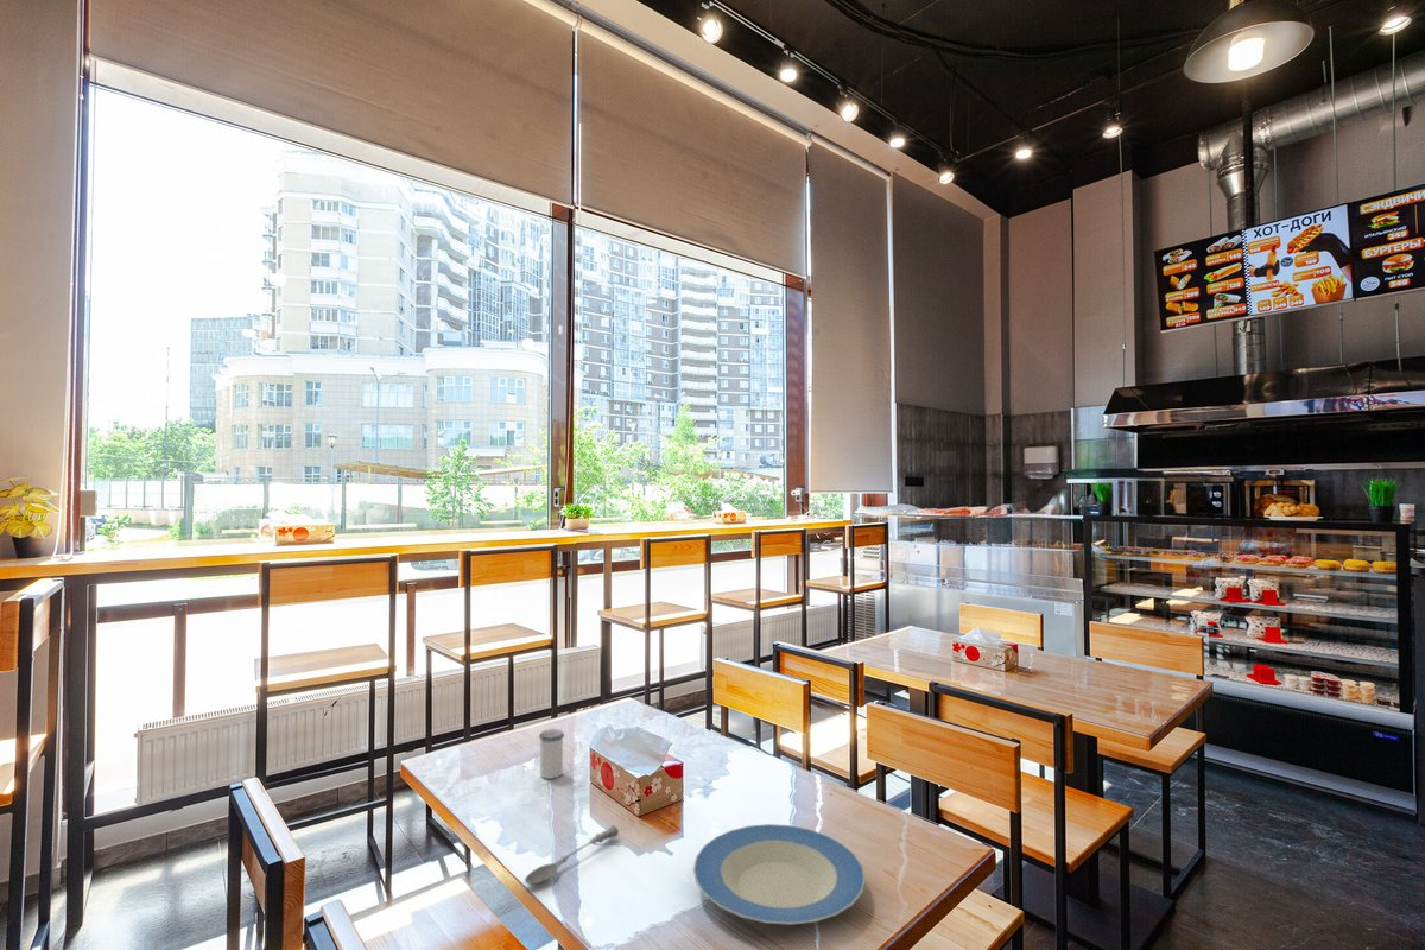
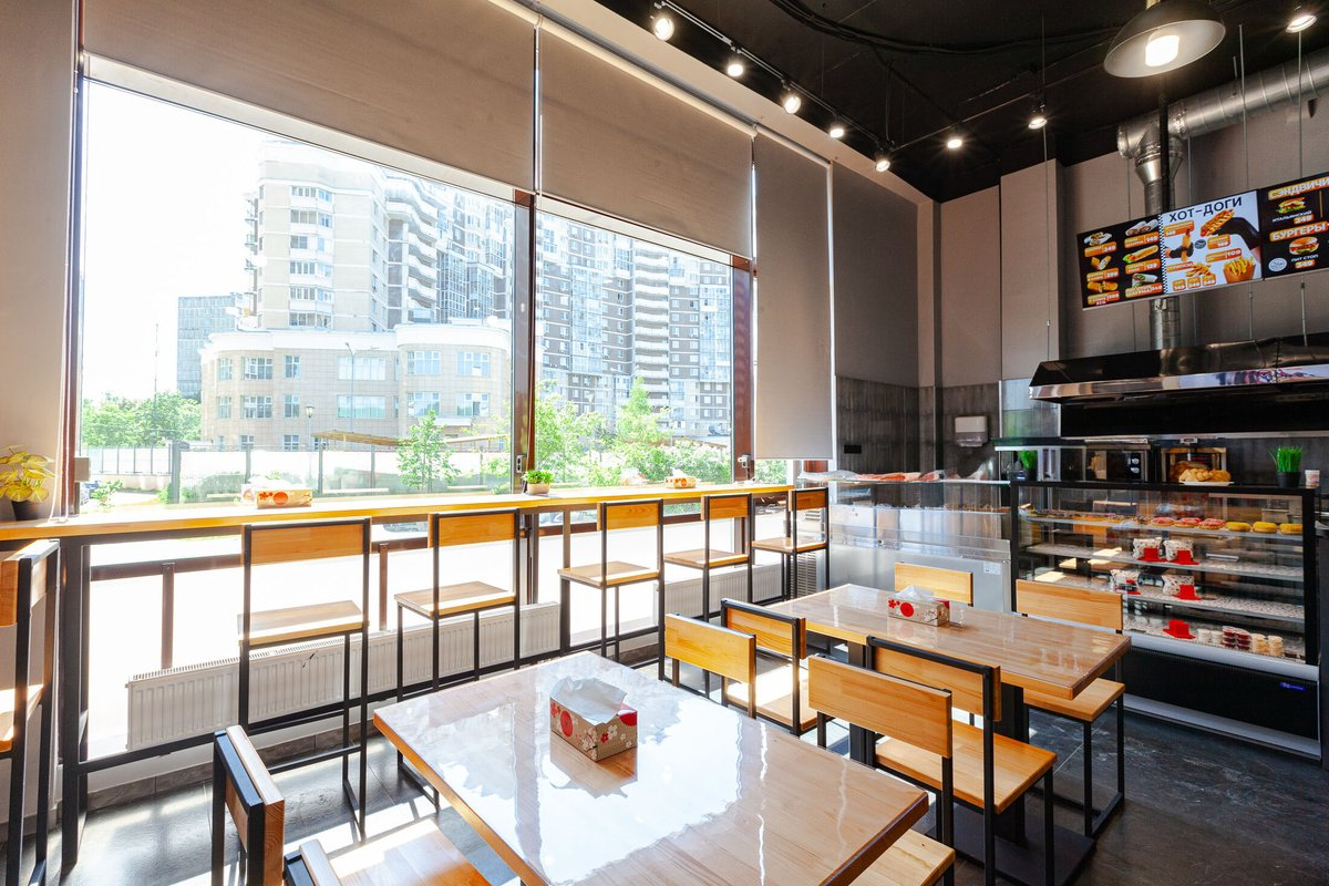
- plate [692,823,867,926]
- soupspoon [524,824,620,886]
- salt shaker [538,728,565,780]
